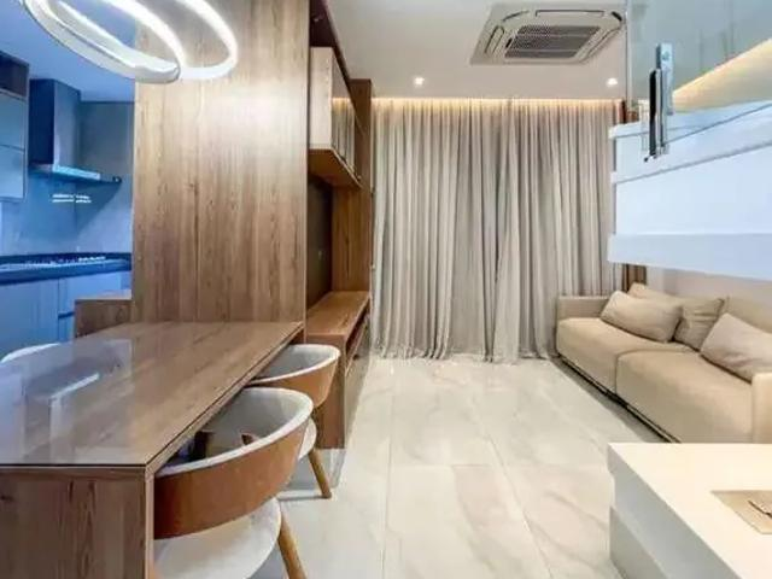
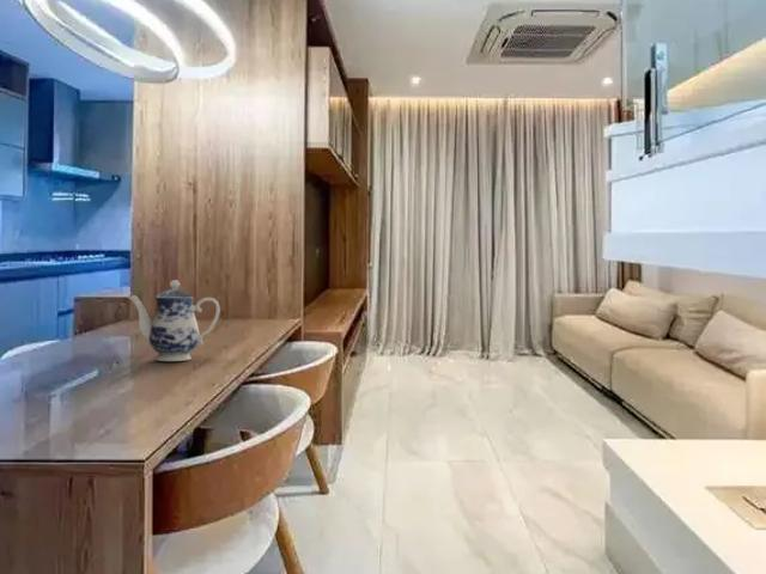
+ teapot [127,279,221,362]
